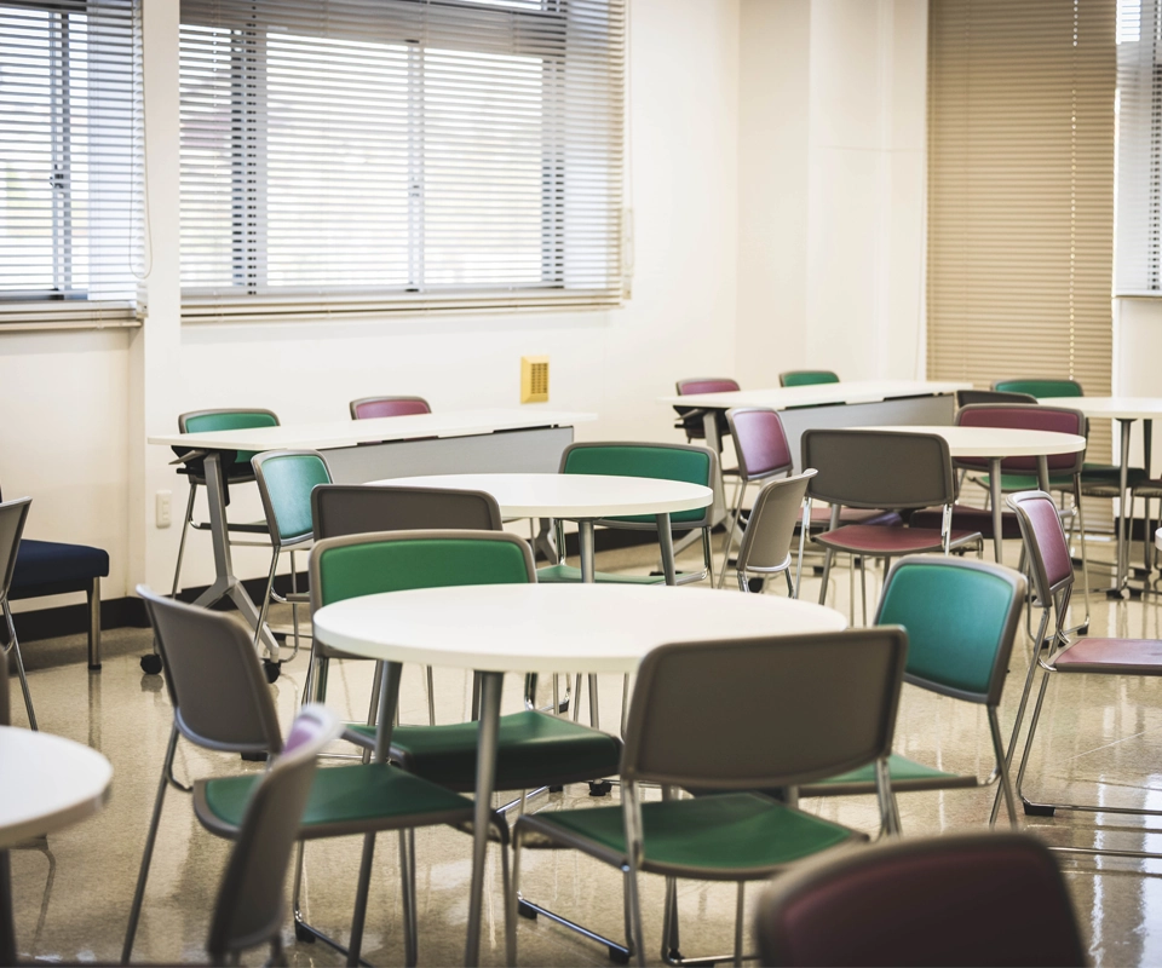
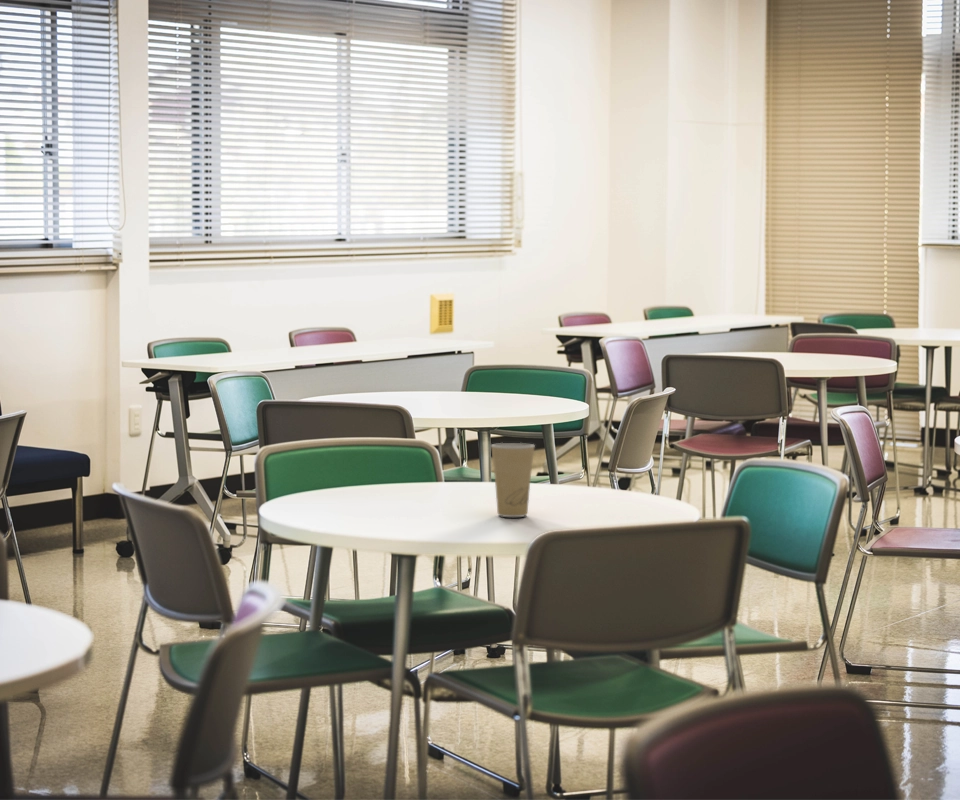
+ paper cup [490,442,536,518]
